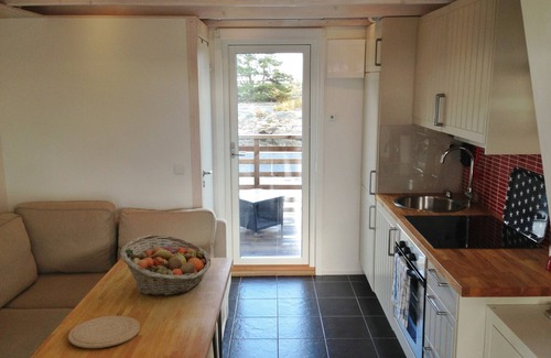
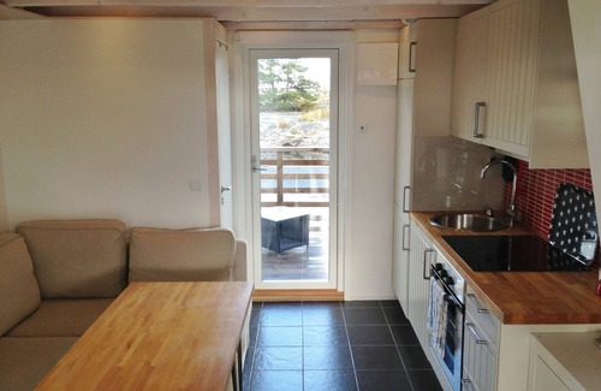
- plate [67,315,141,349]
- fruit basket [120,234,212,297]
